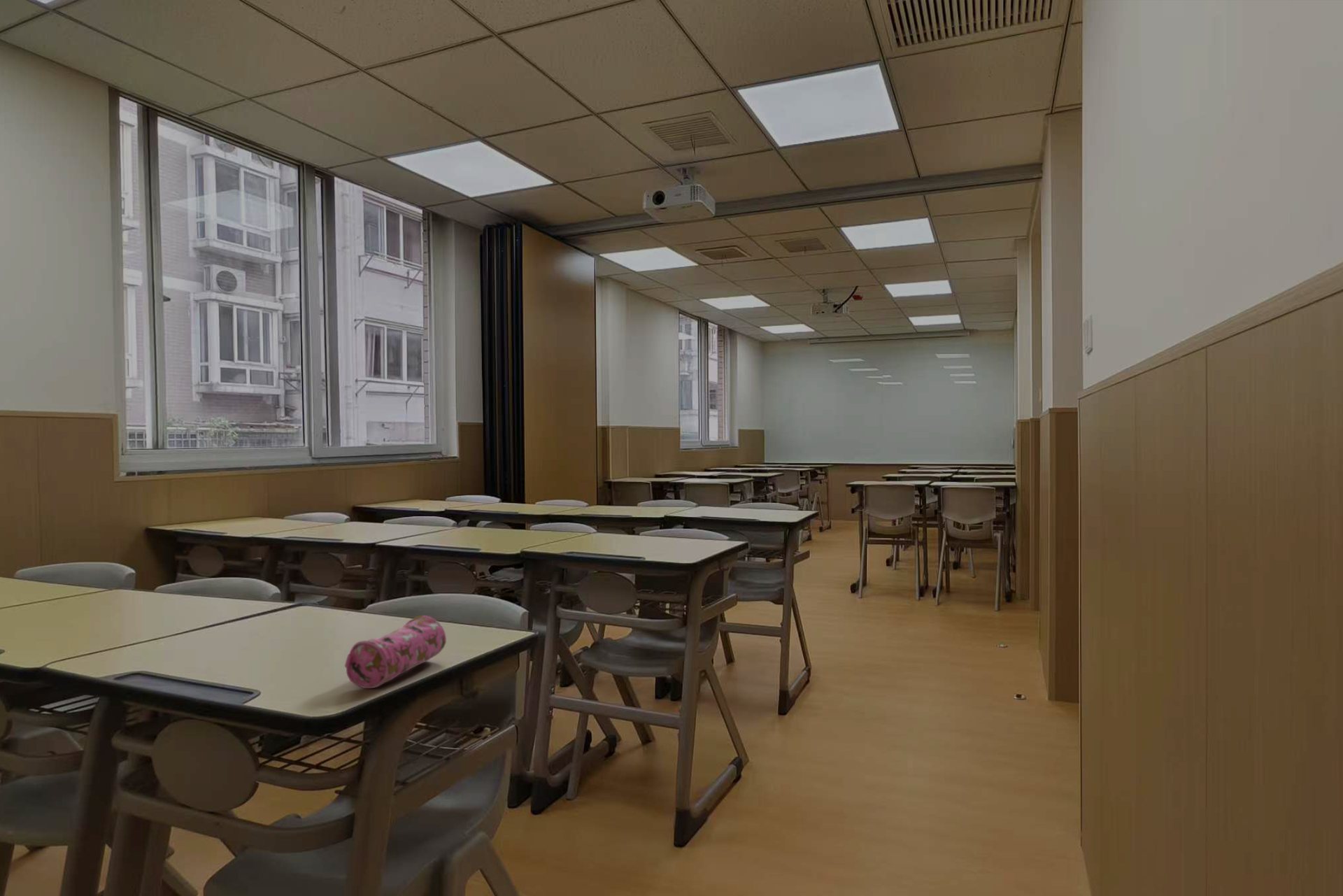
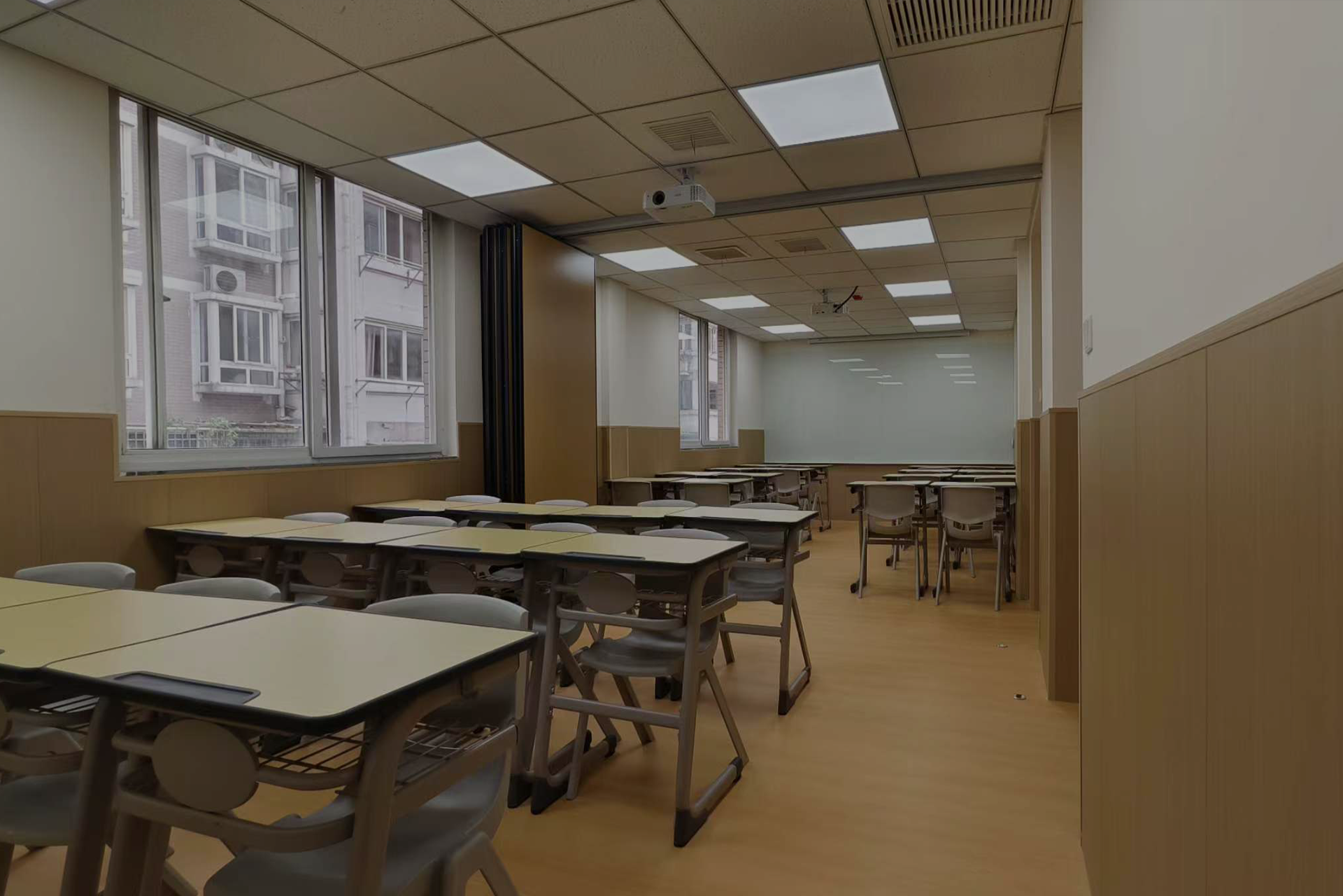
- pencil case [344,615,447,689]
